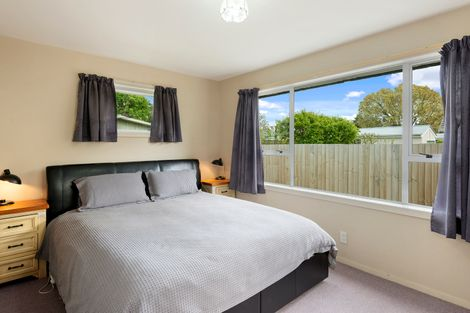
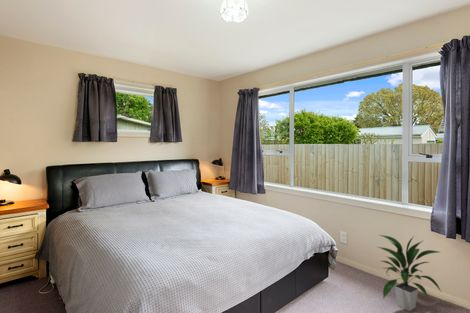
+ indoor plant [377,234,442,312]
